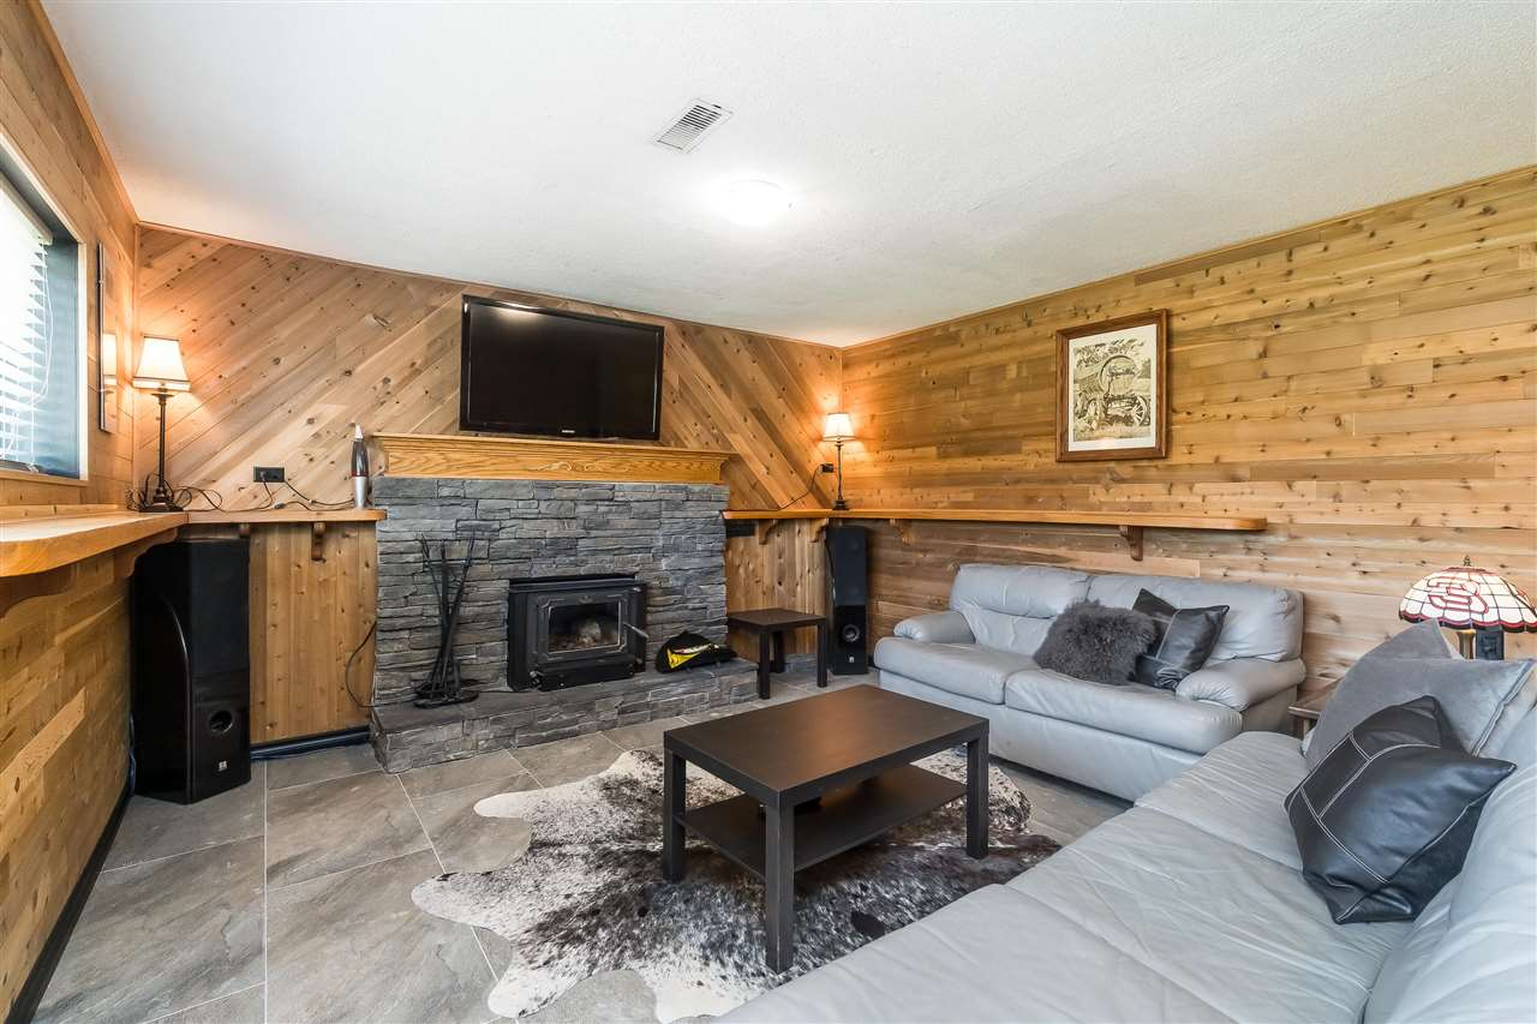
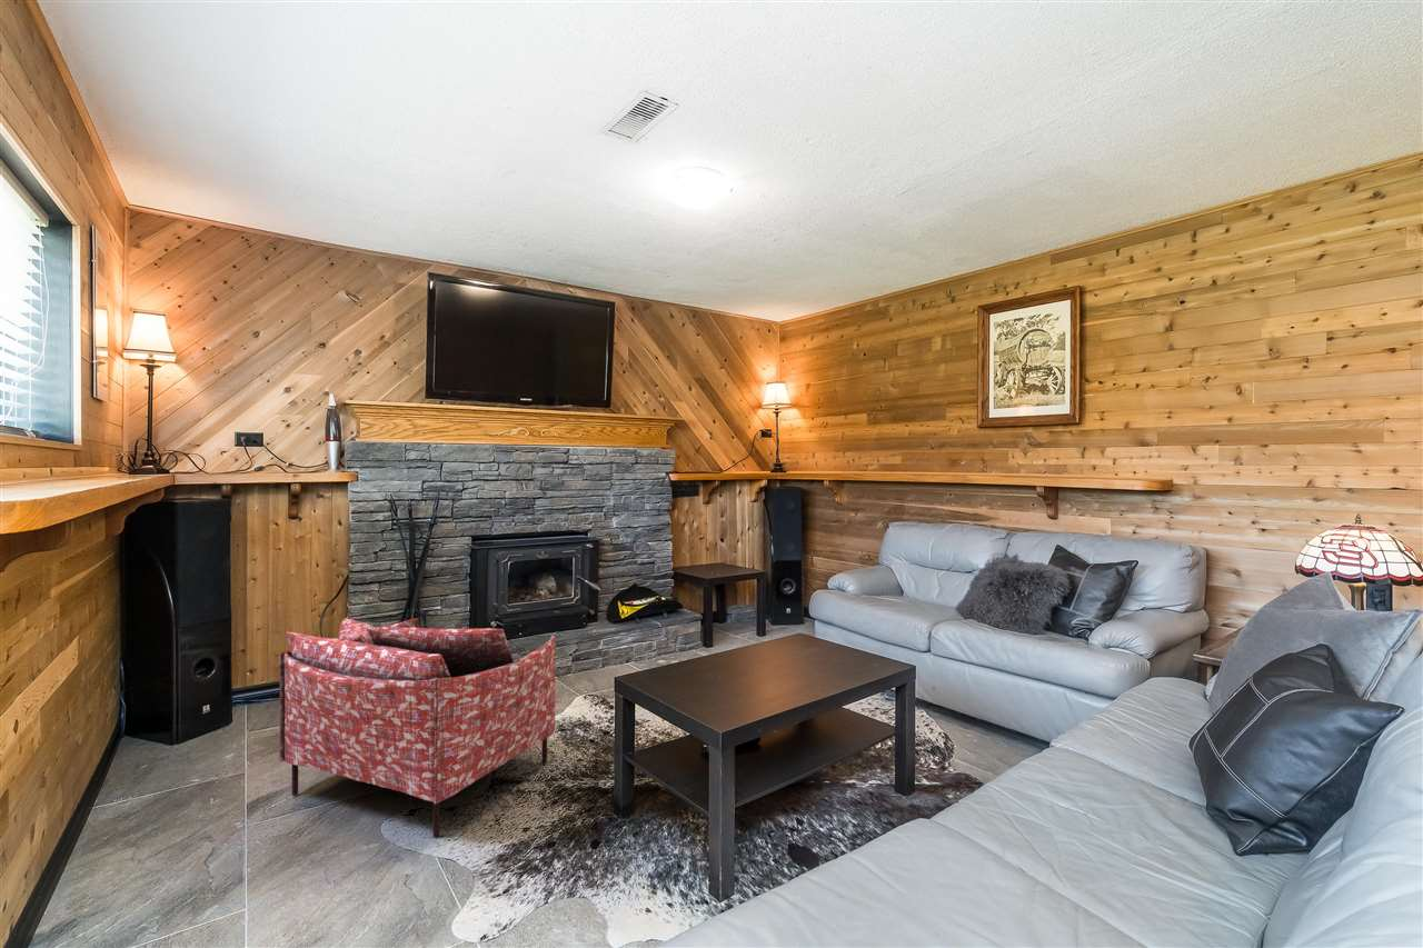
+ armchair [278,617,557,838]
